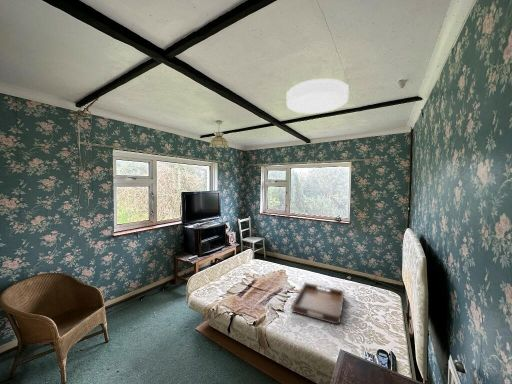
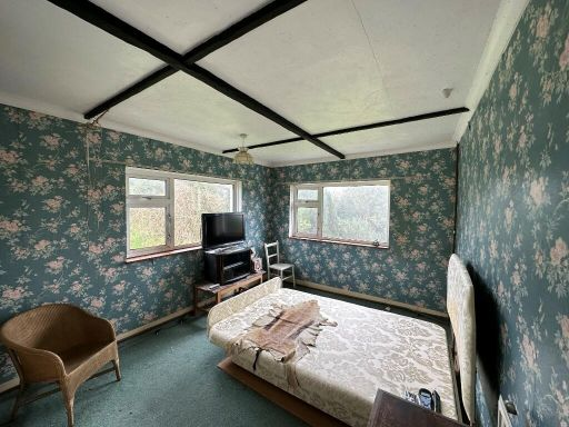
- serving tray [291,281,345,326]
- ceiling light [286,77,350,114]
